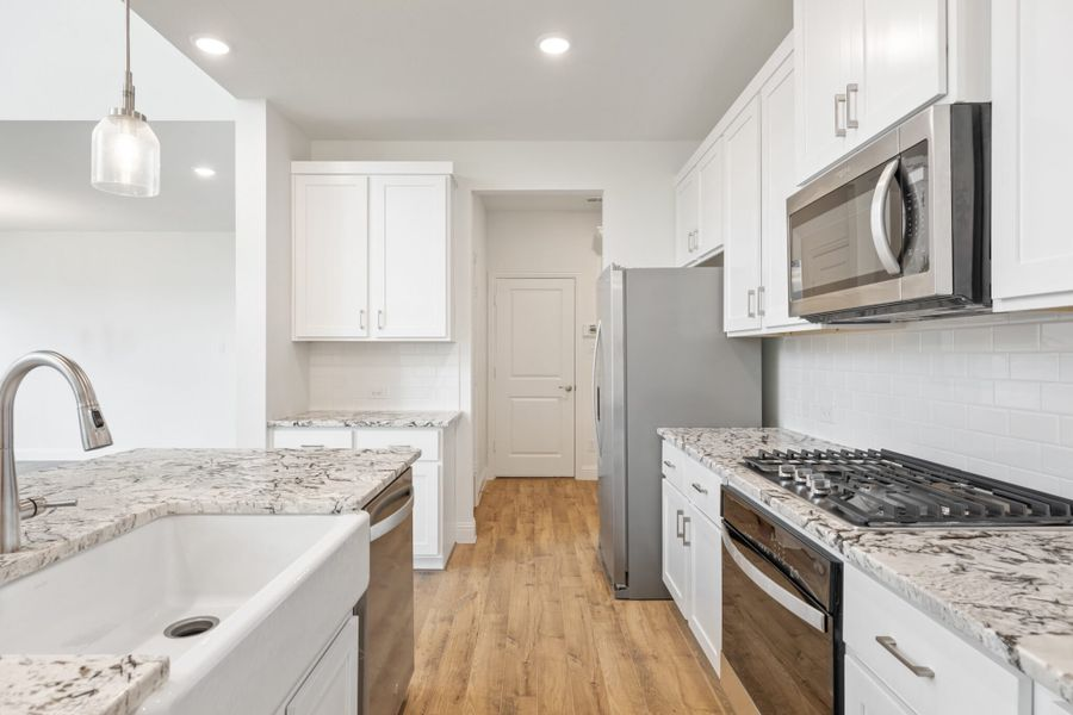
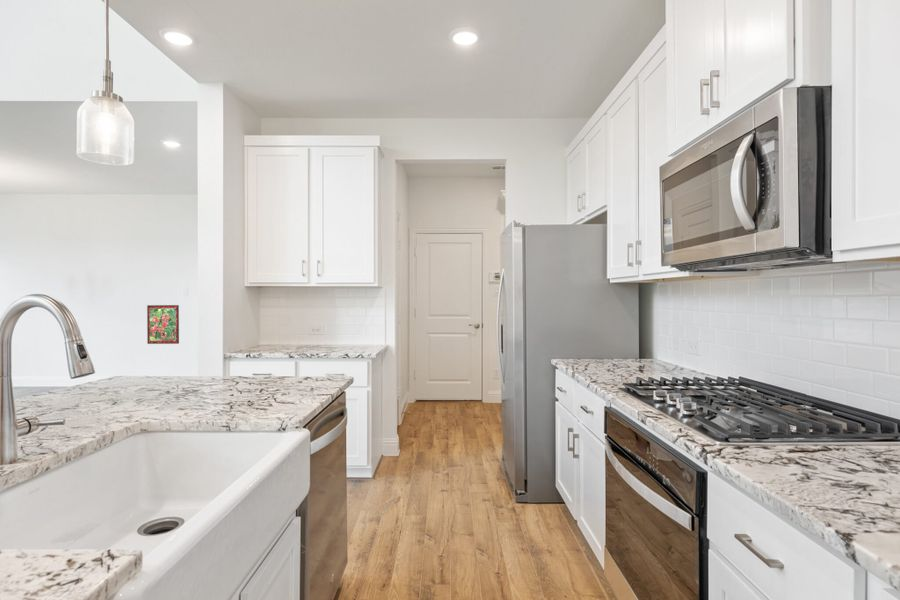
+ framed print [146,304,180,345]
